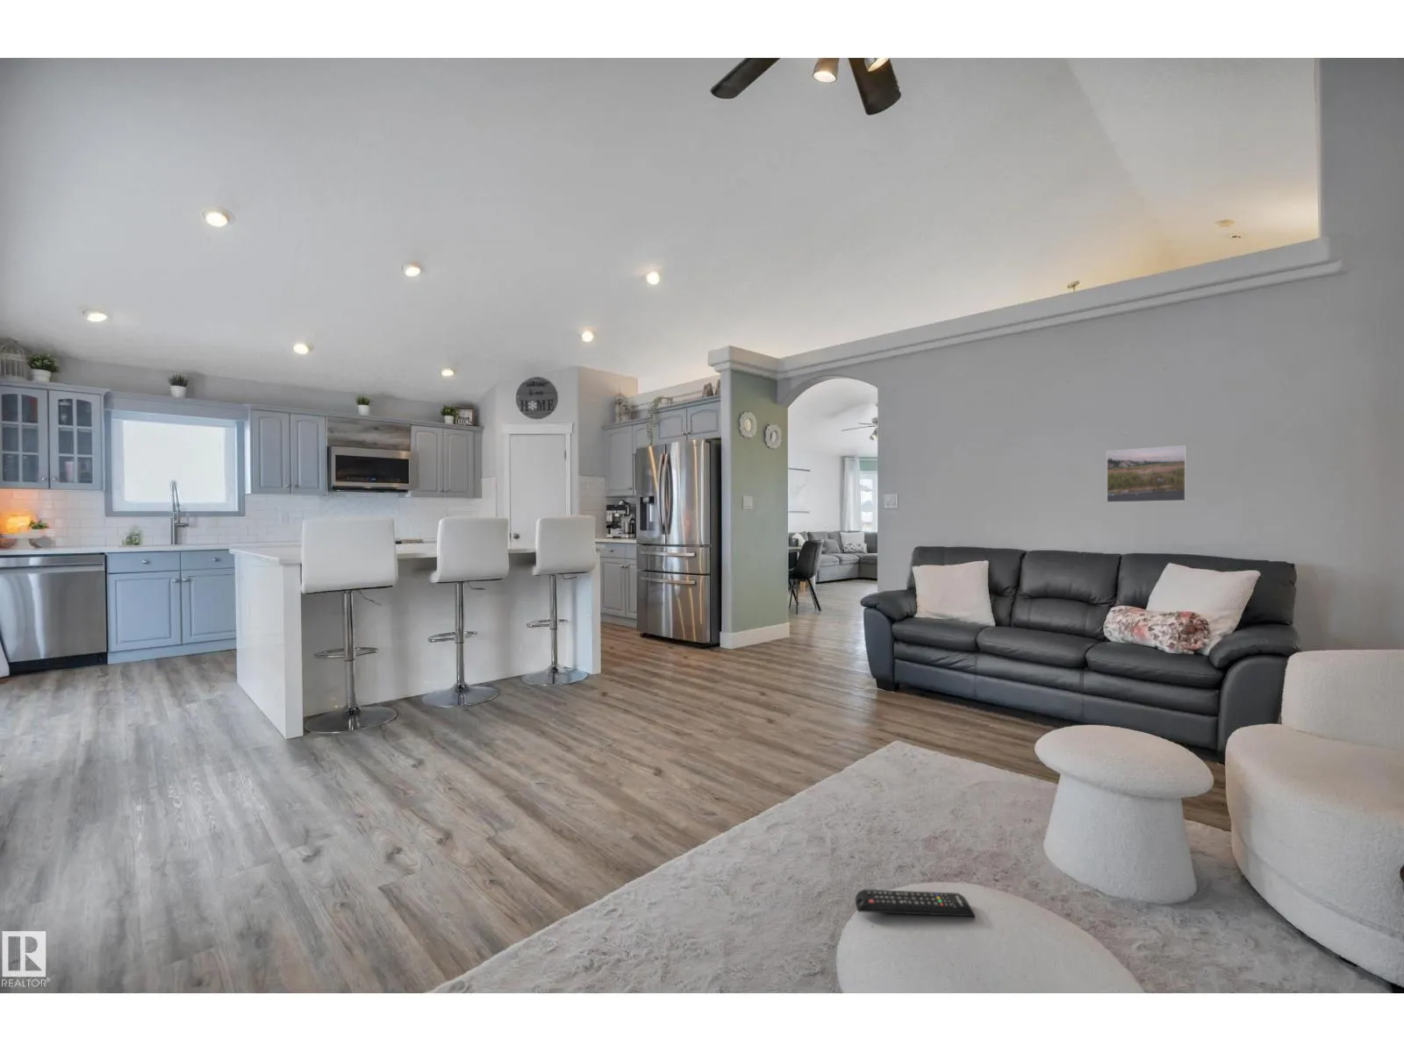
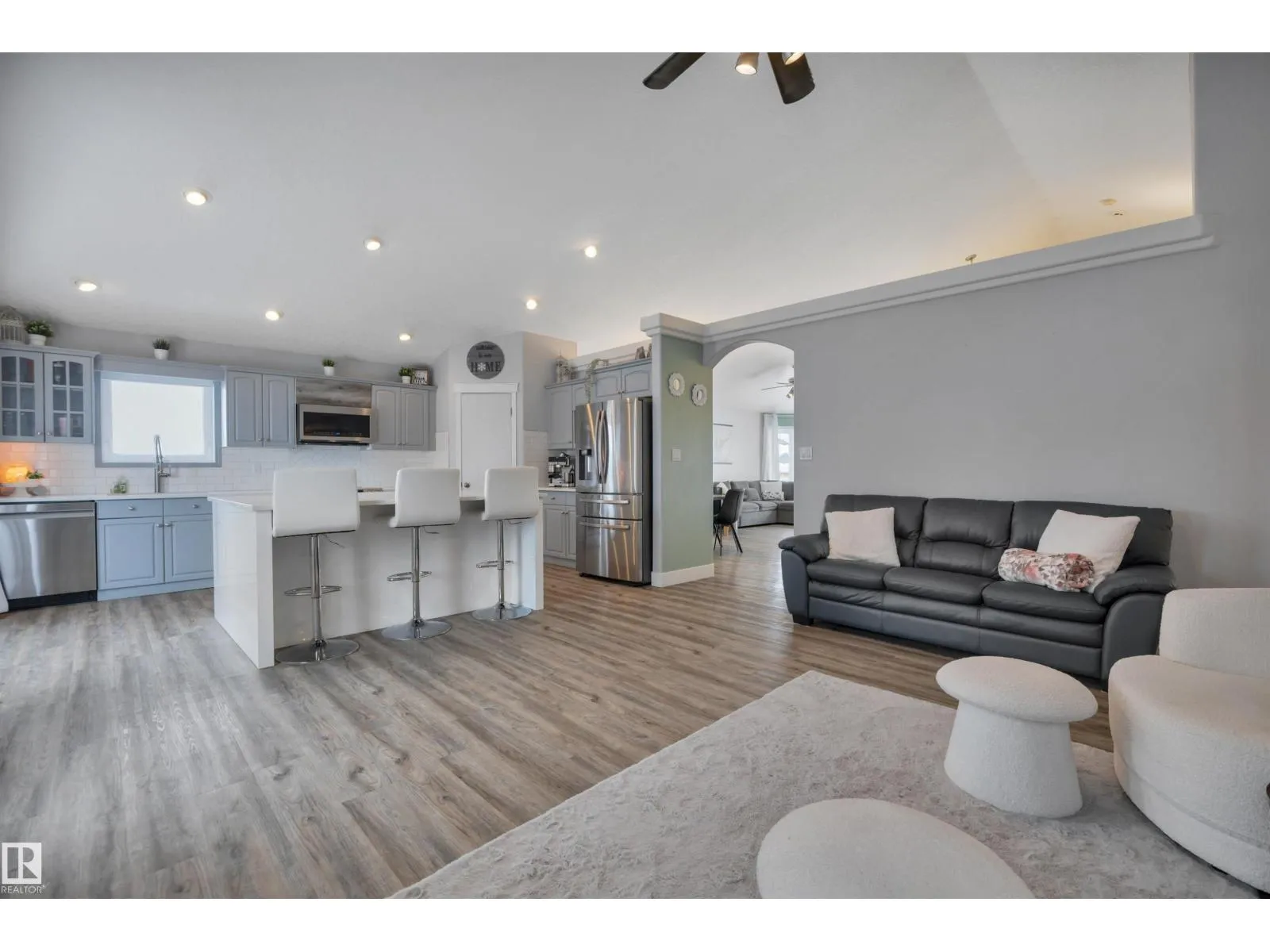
- remote control [855,888,976,917]
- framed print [1106,444,1187,503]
